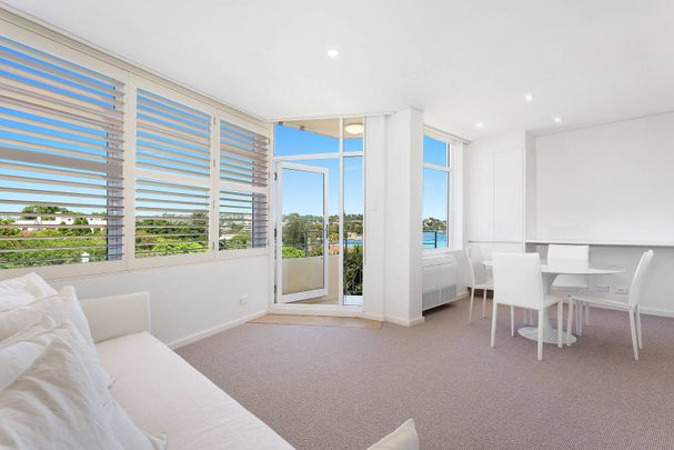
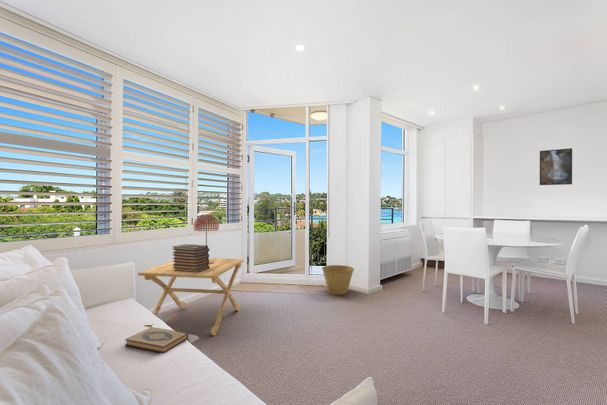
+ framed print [539,147,573,186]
+ hardback book [124,326,189,354]
+ book stack [171,243,210,273]
+ basket [321,264,355,295]
+ table lamp [193,213,220,264]
+ side table [137,257,245,337]
